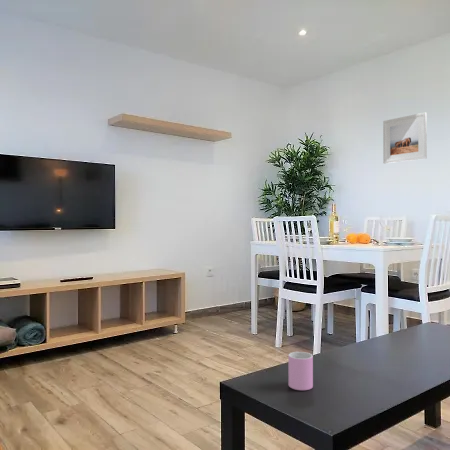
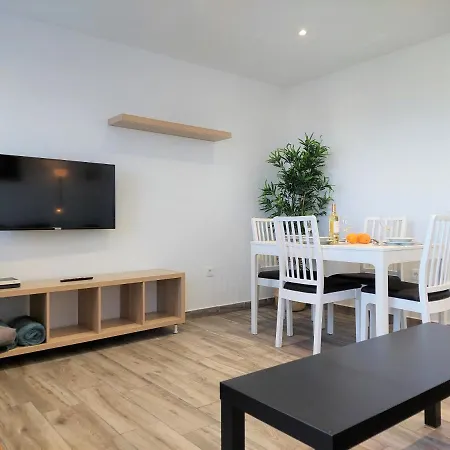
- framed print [382,111,428,165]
- cup [287,351,314,391]
